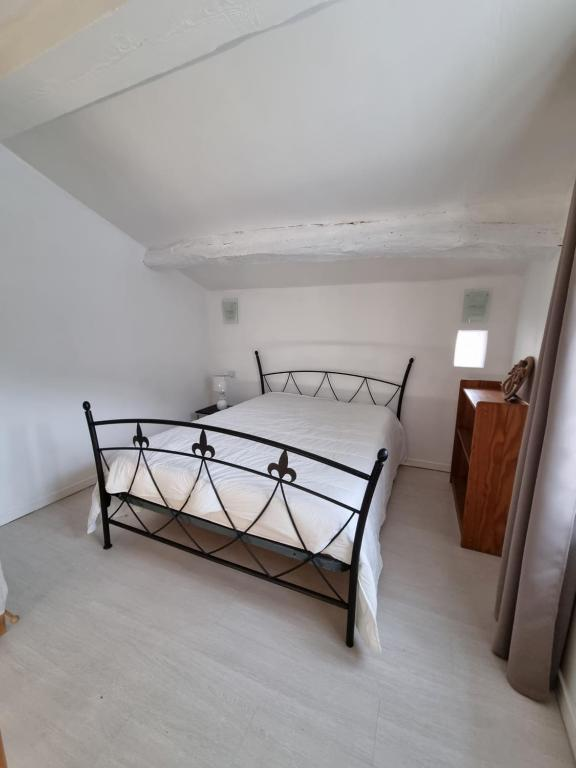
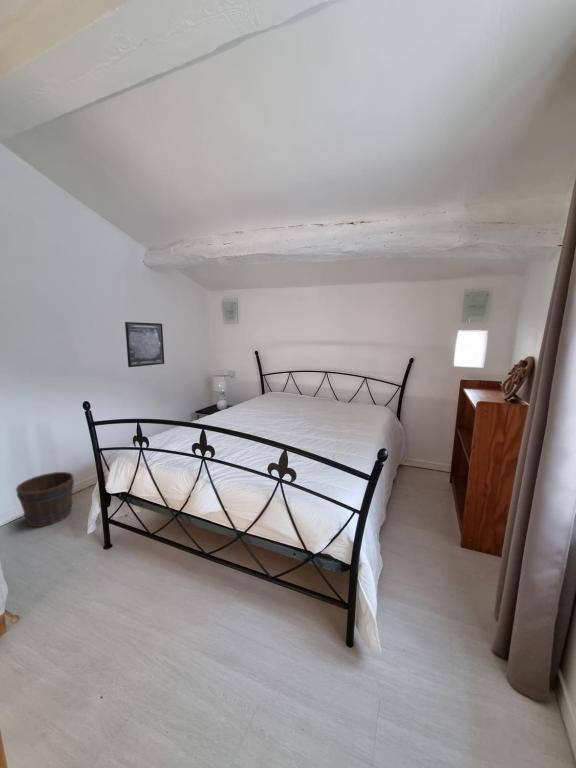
+ wall art [124,321,165,368]
+ wooden bucket [15,471,75,528]
